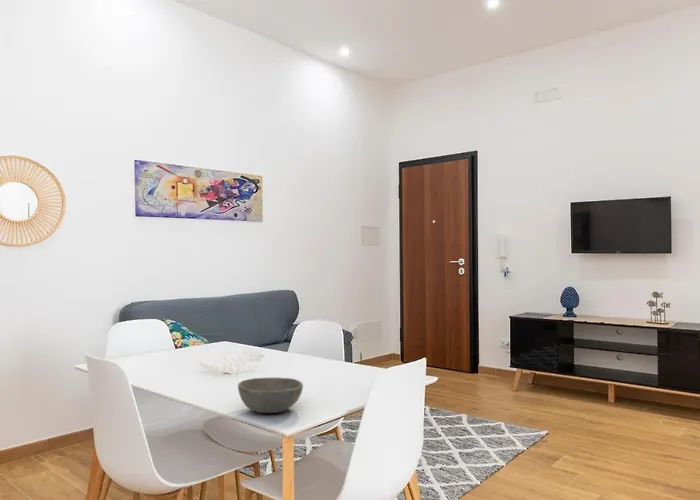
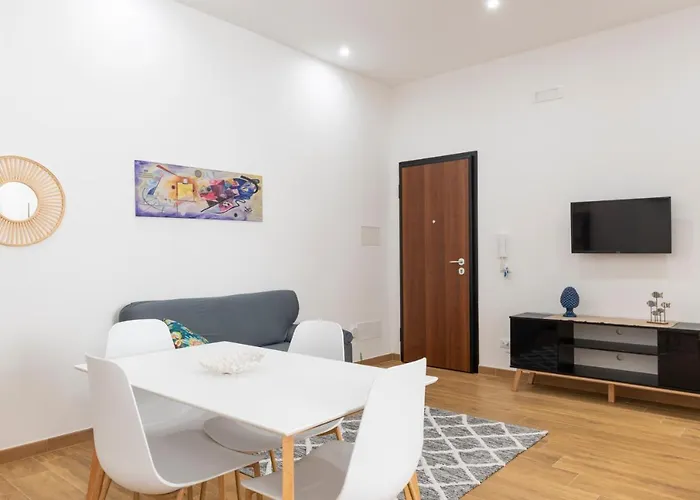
- bowl [237,377,304,414]
